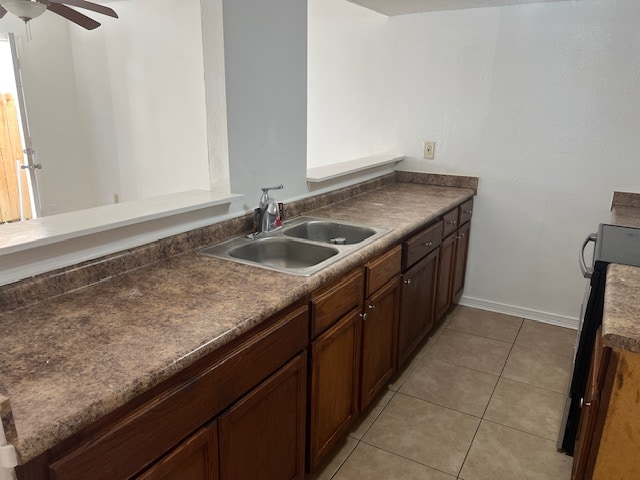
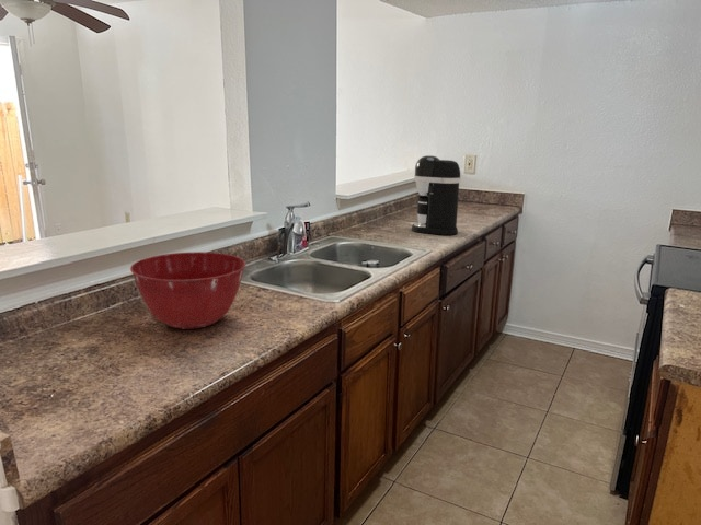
+ mixing bowl [129,250,246,330]
+ coffee maker [411,154,462,236]
